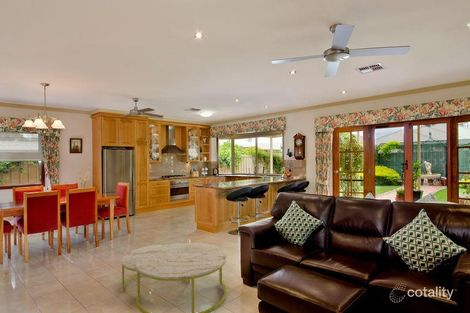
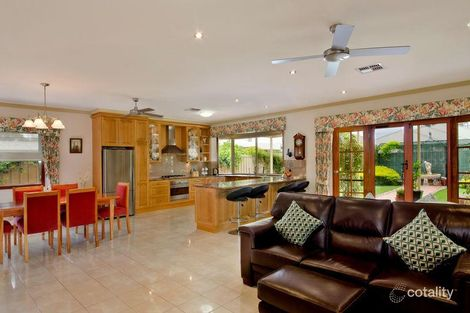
- coffee table [121,242,227,313]
